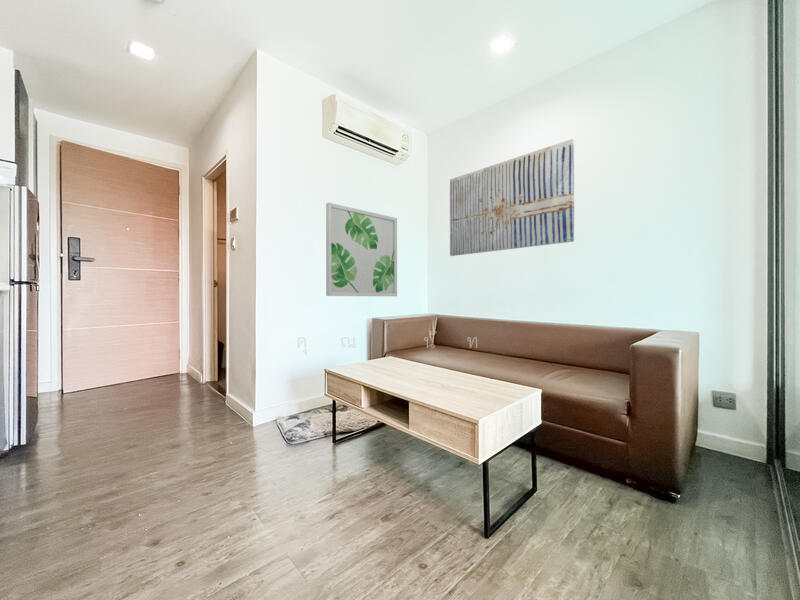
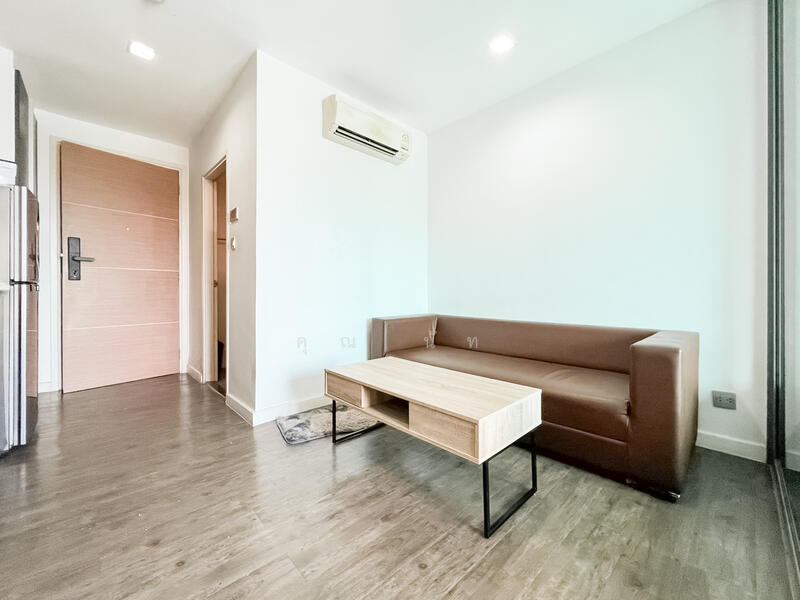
- wall art [449,138,575,257]
- wall art [325,202,398,297]
